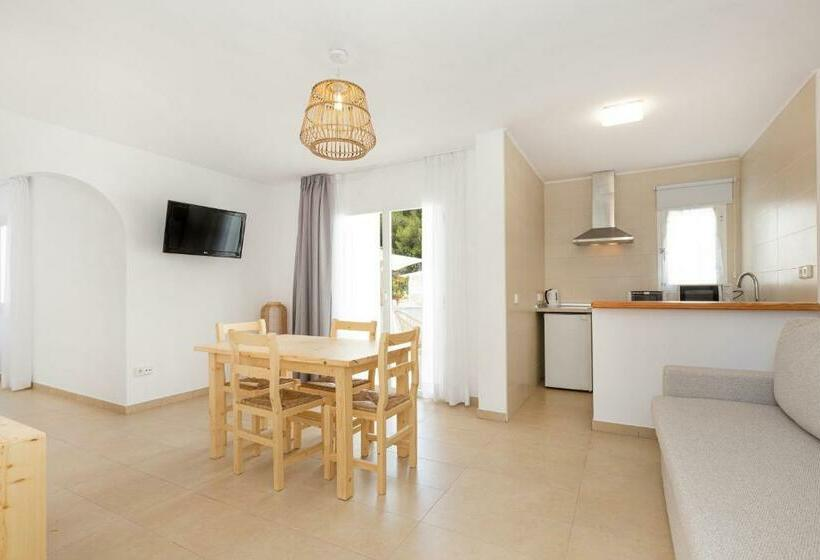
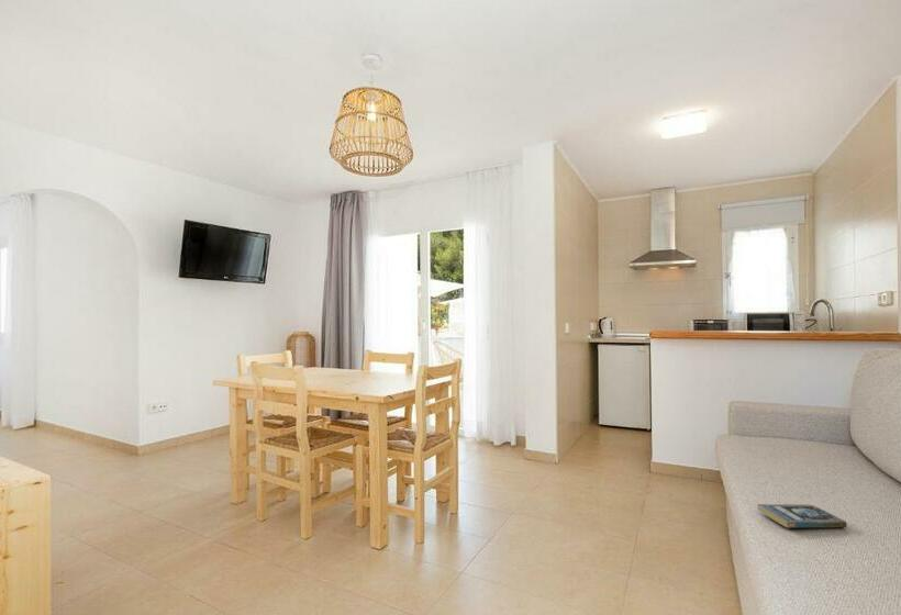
+ book [756,503,848,529]
